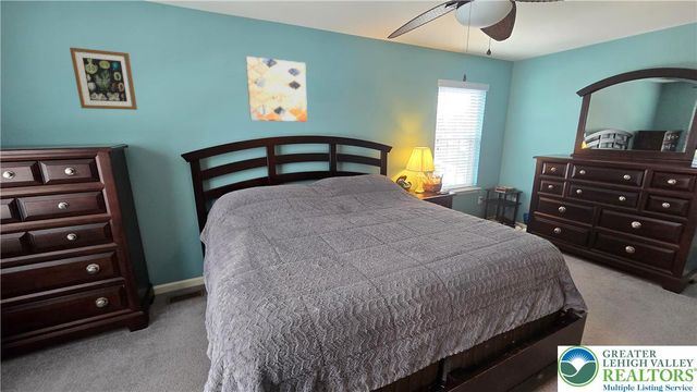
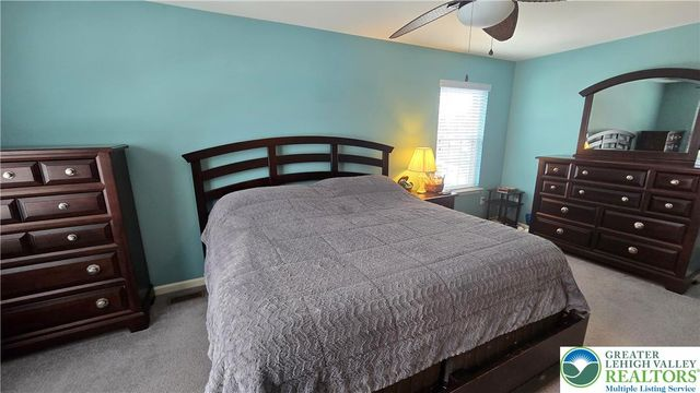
- wall art [245,56,308,122]
- wall art [69,47,138,111]
